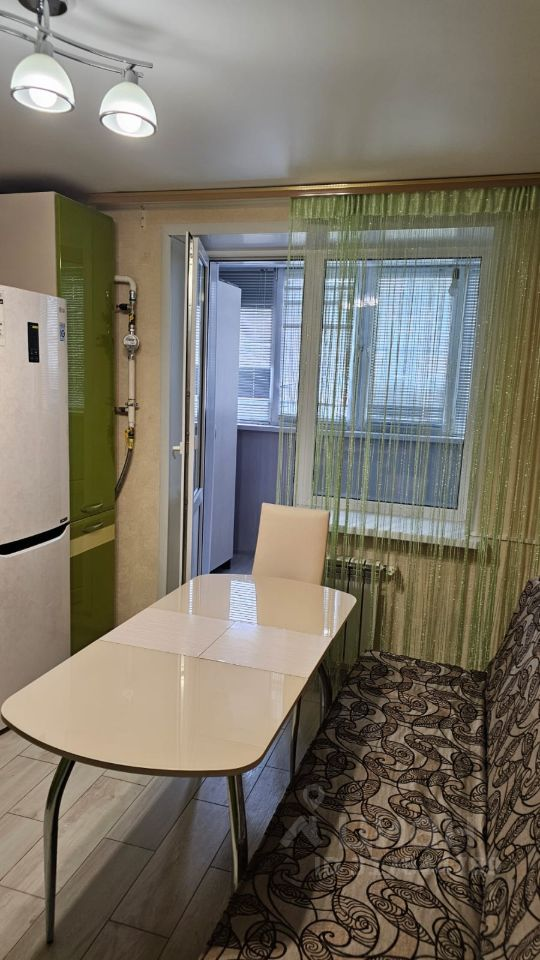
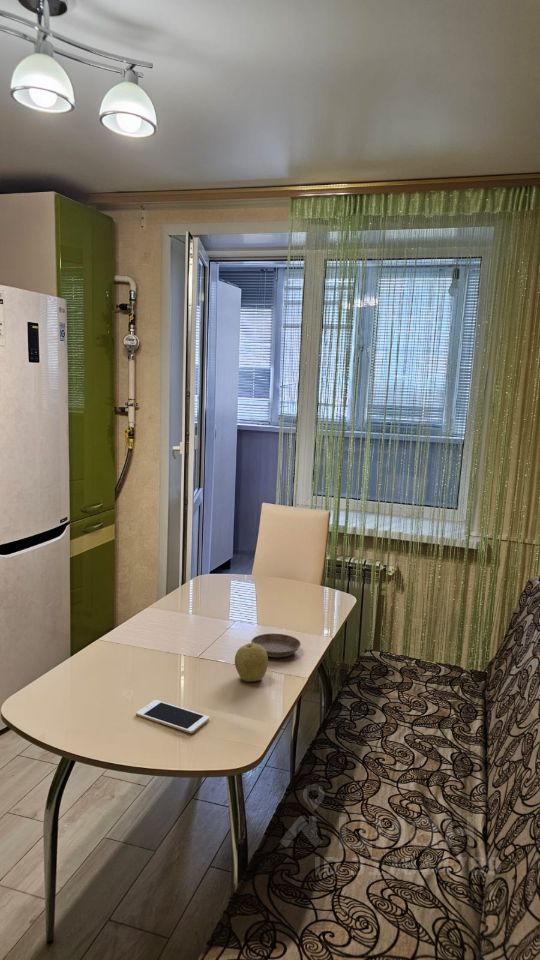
+ saucer [250,633,302,658]
+ cell phone [135,699,210,734]
+ fruit [234,642,269,683]
